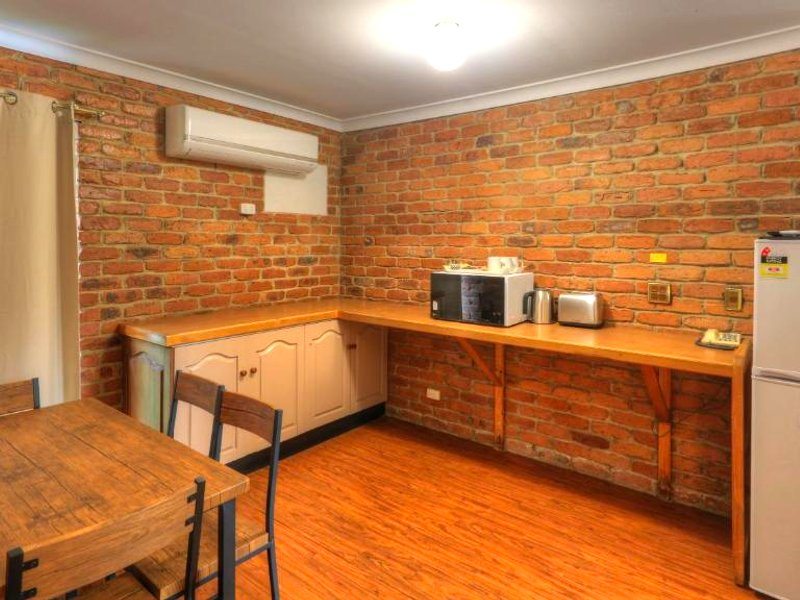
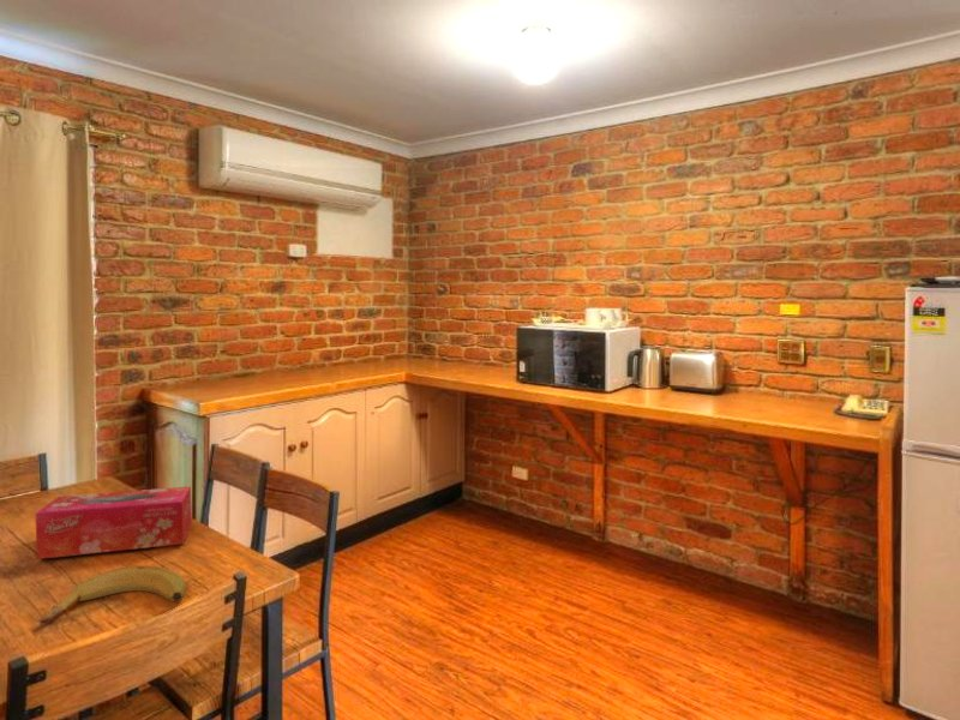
+ tissue box [34,485,193,560]
+ banana [40,564,187,624]
